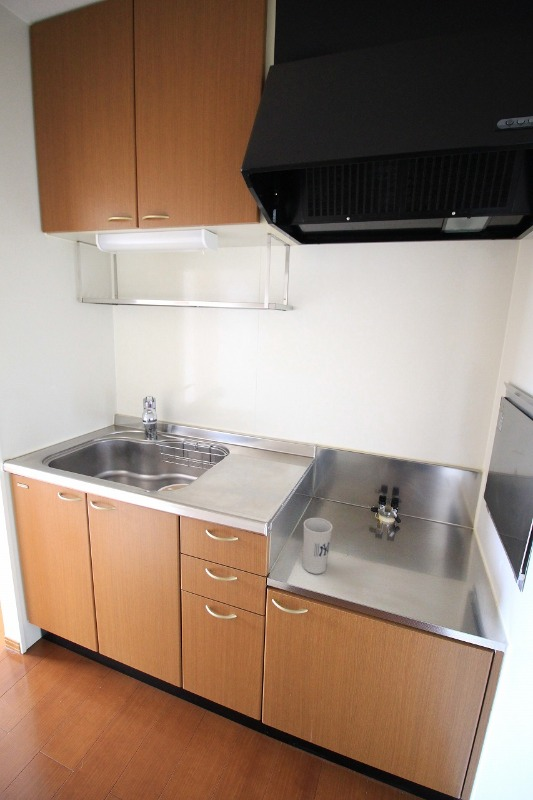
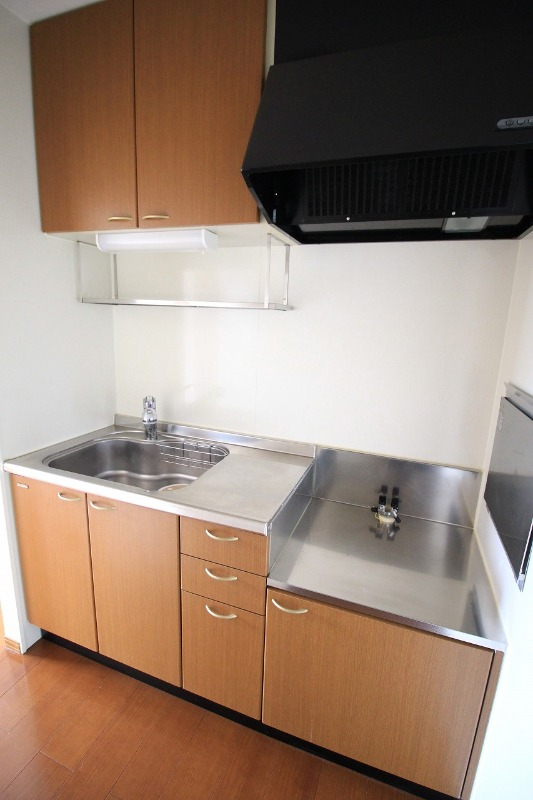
- cup [302,517,333,575]
